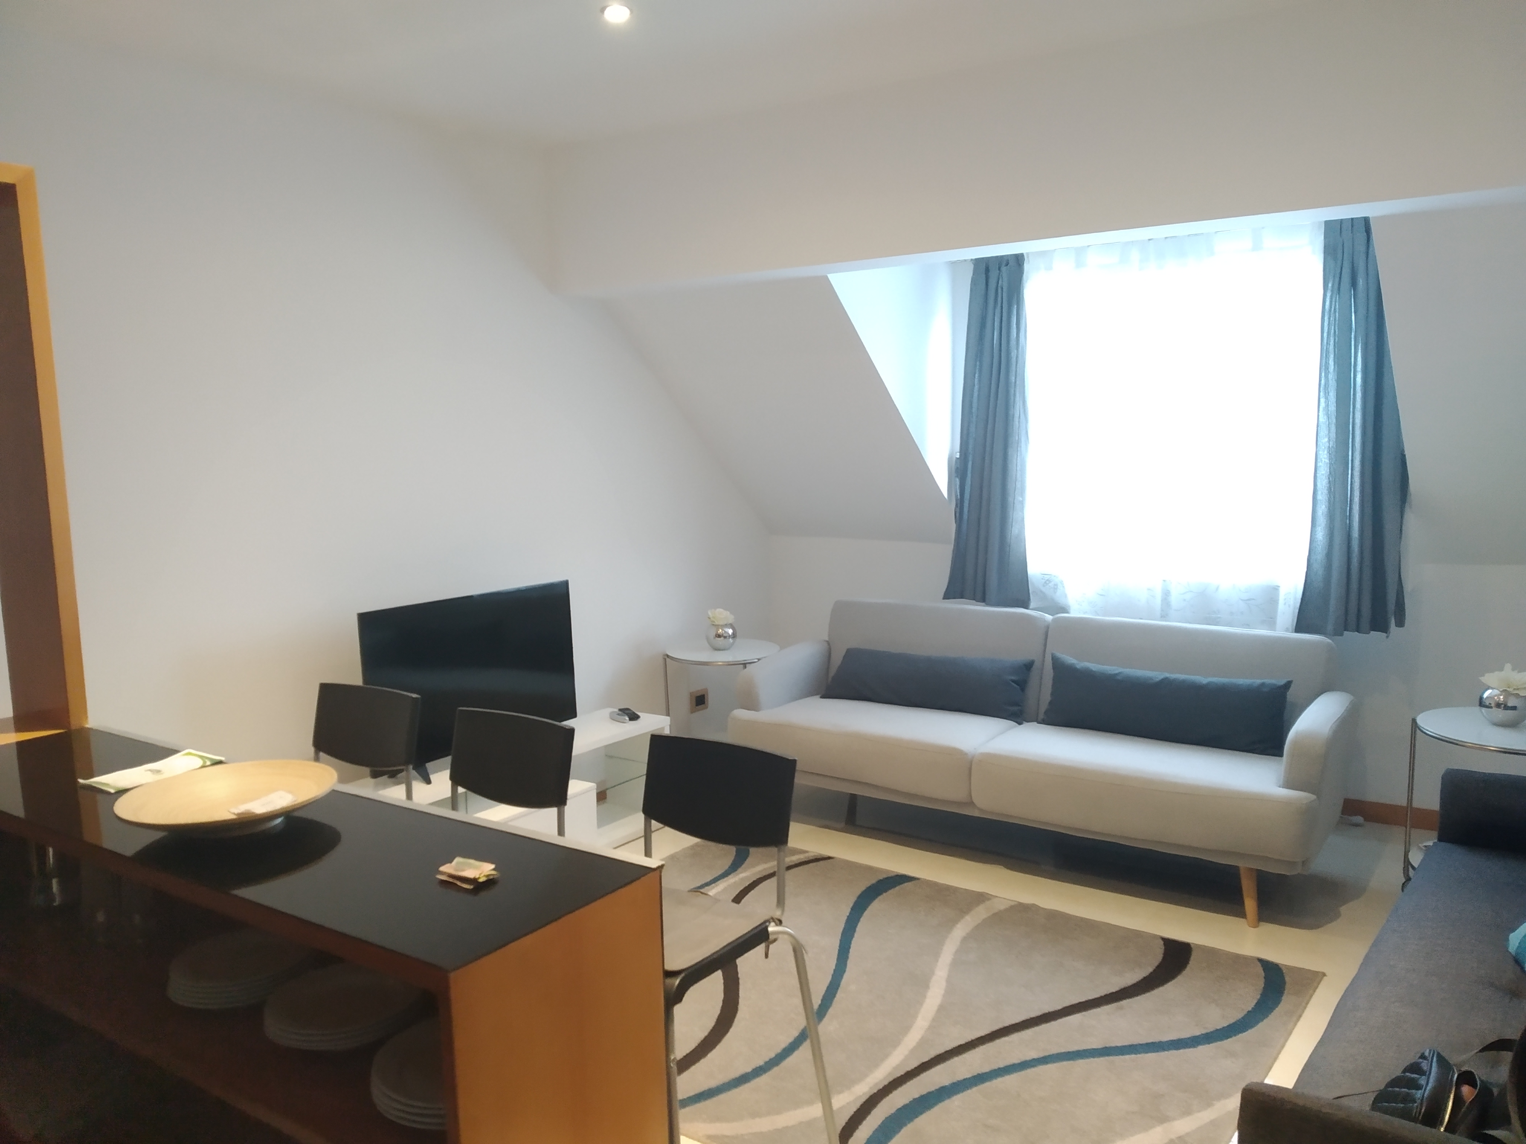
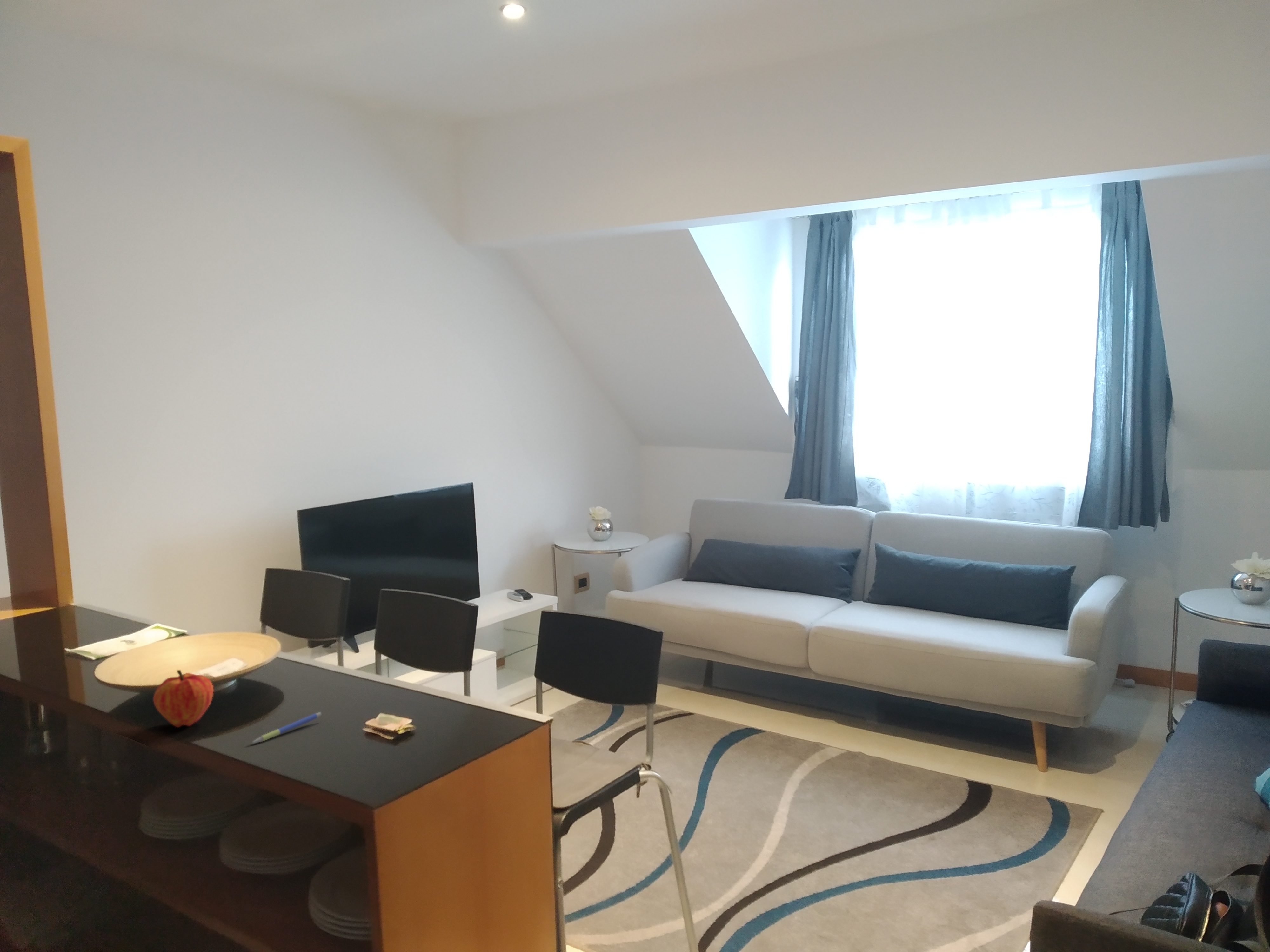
+ fruit [153,670,214,727]
+ pen [251,712,322,744]
